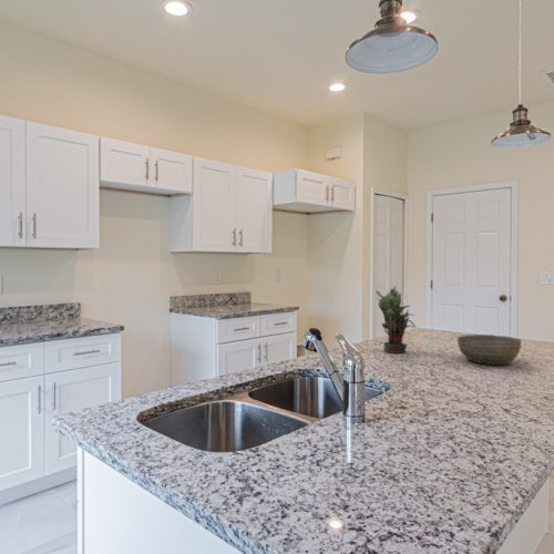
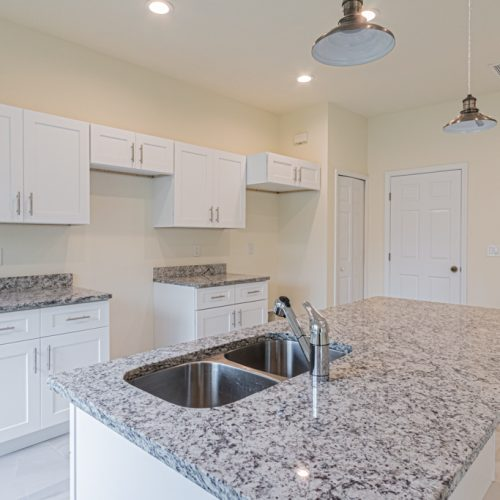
- potted plant [375,286,418,355]
- bowl [456,334,523,366]
